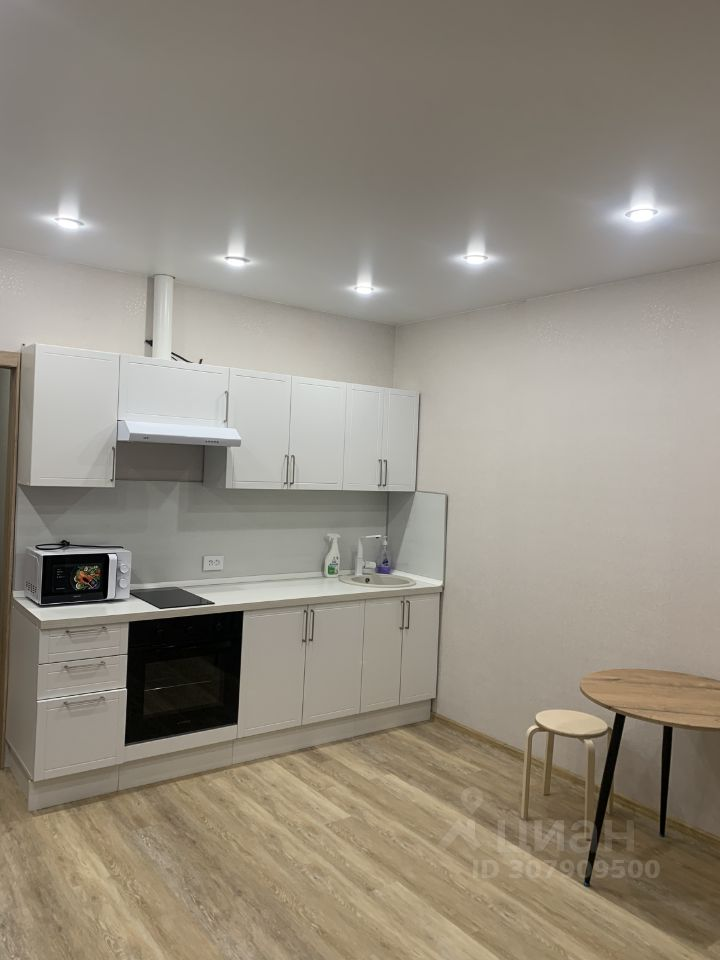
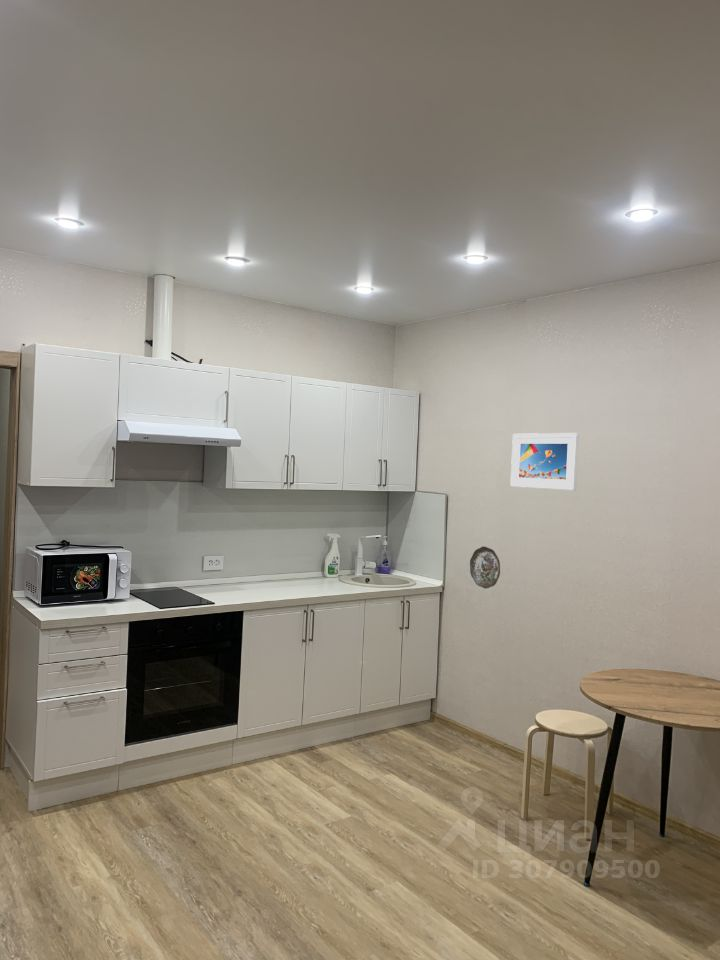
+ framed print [509,432,580,491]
+ decorative plate [469,545,501,589]
